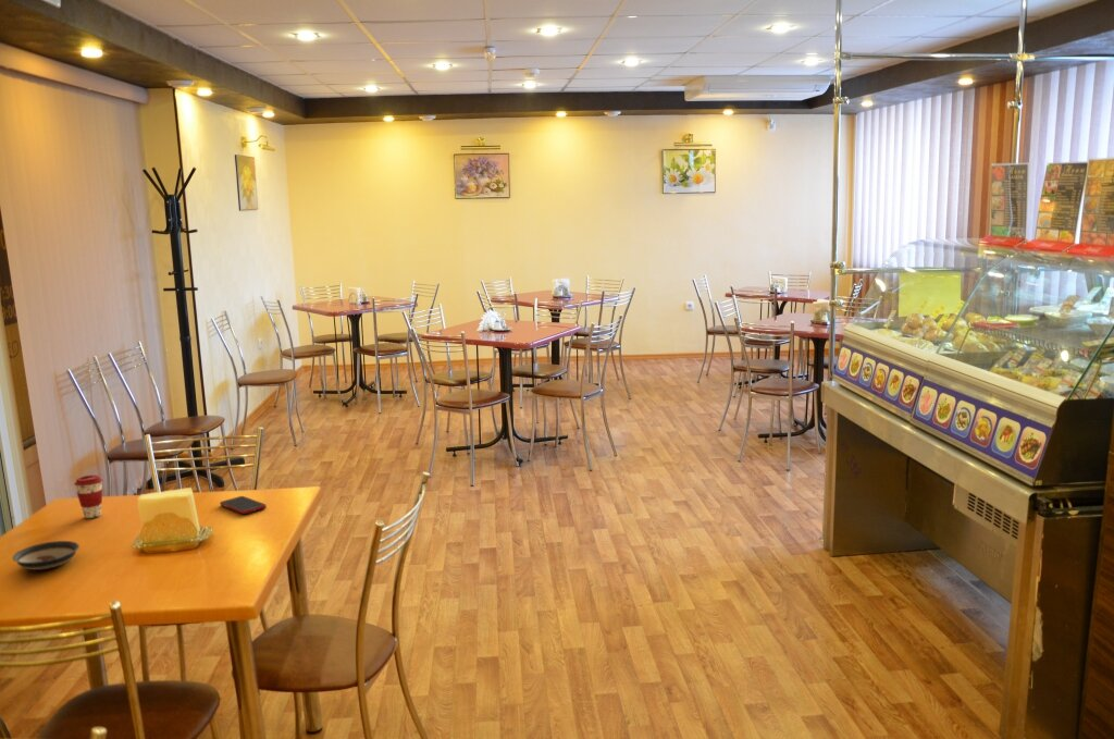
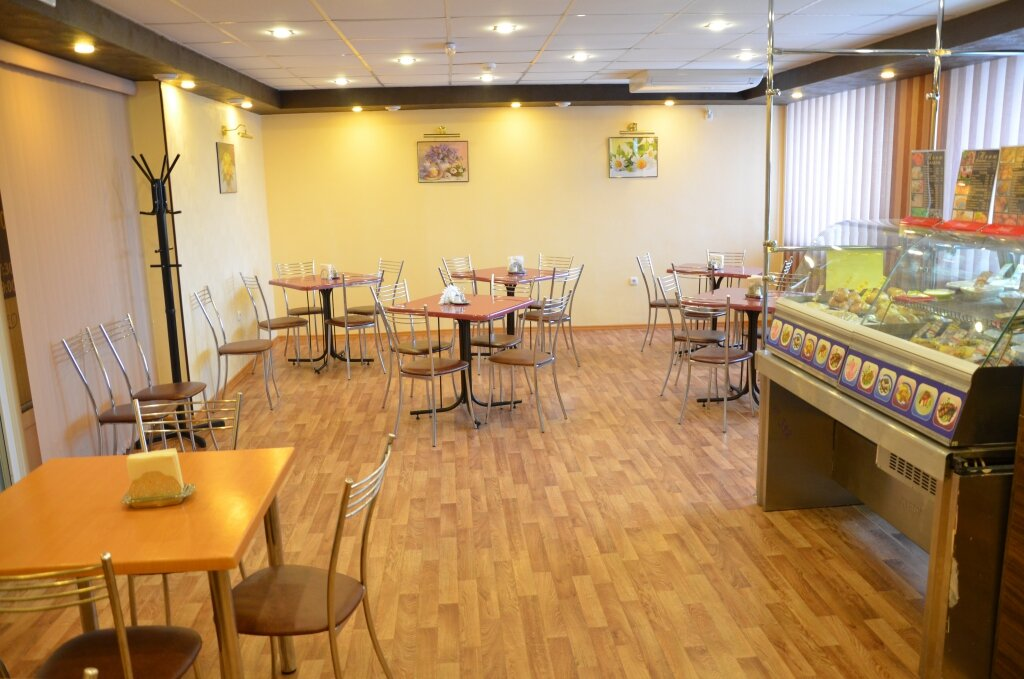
- coffee cup [73,473,103,519]
- saucer [12,540,81,571]
- cell phone [219,495,268,515]
